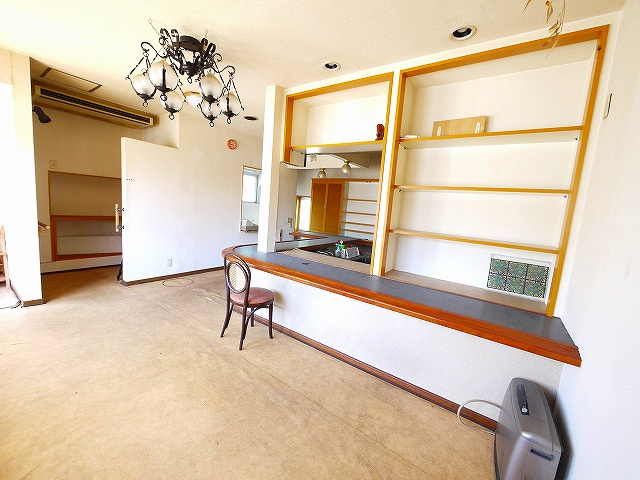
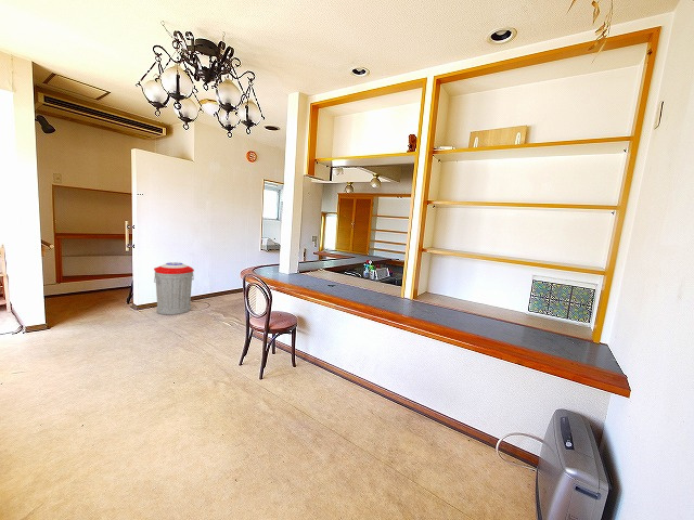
+ trash can [153,261,195,316]
